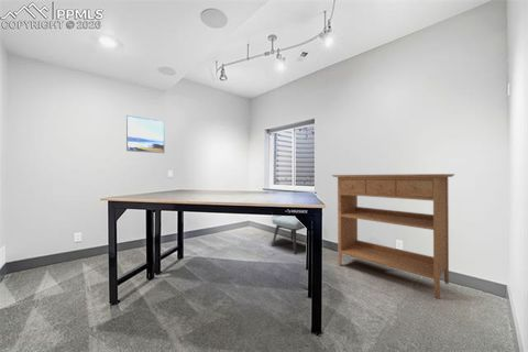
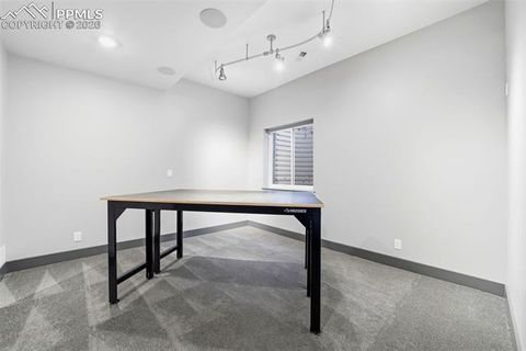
- console table [330,173,457,300]
- chair [271,215,306,255]
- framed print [125,114,166,154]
